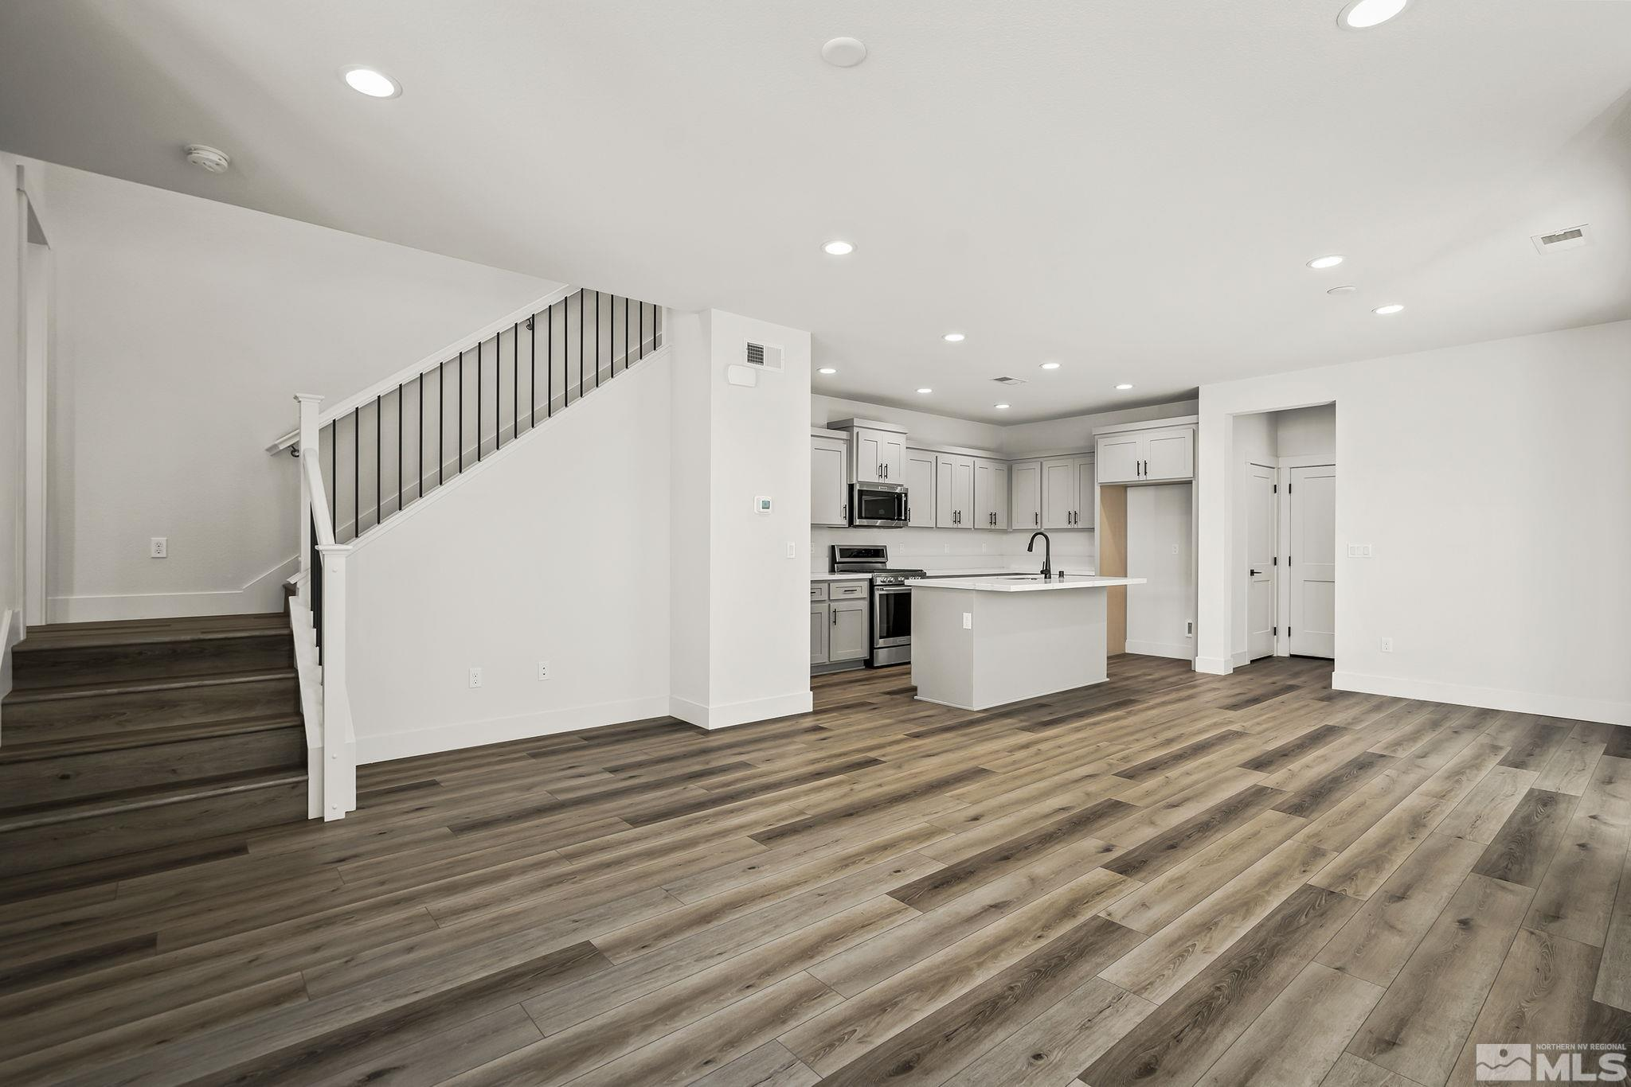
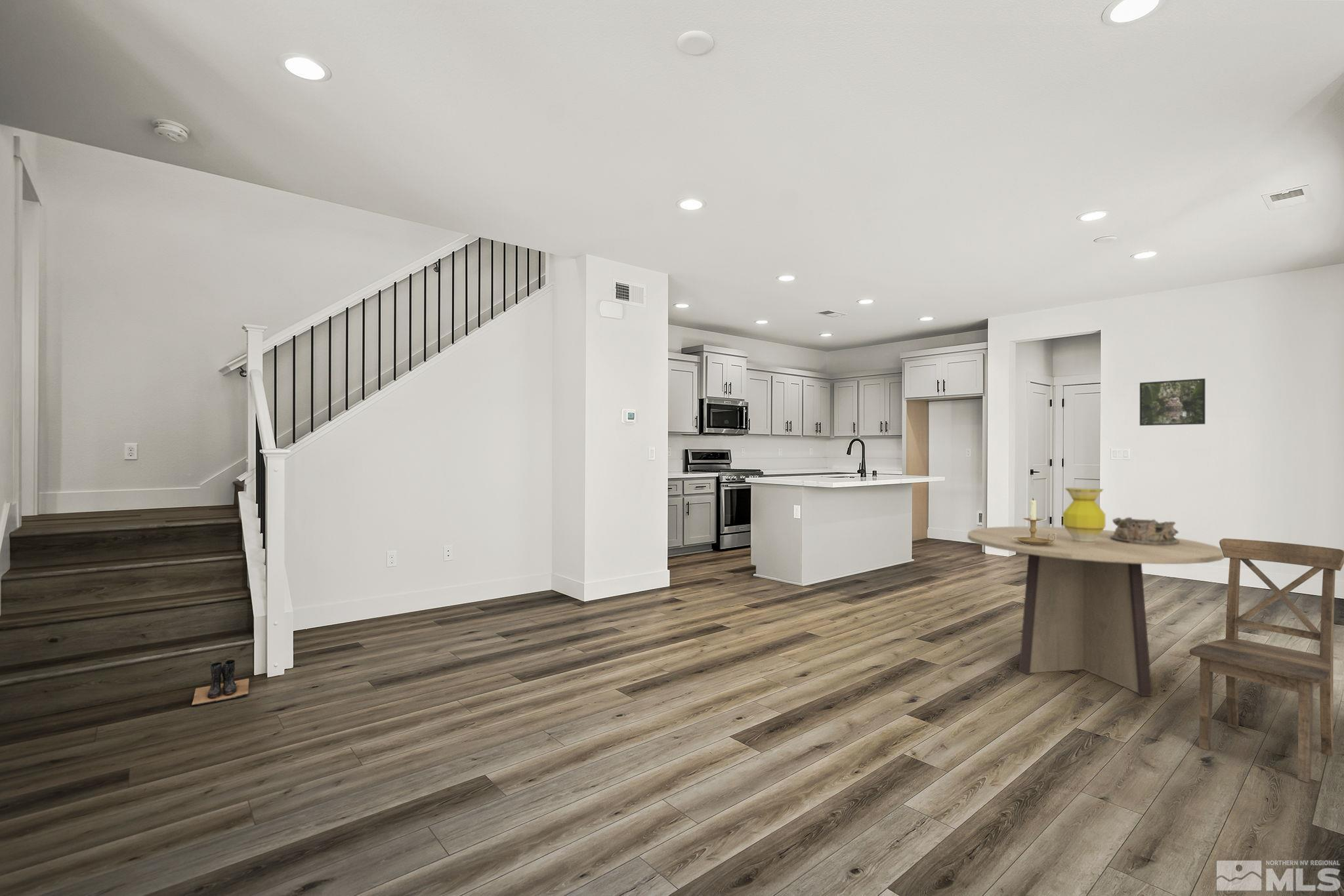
+ dining table [967,526,1226,697]
+ dining chair [1189,538,1344,783]
+ candle holder [1013,497,1057,545]
+ boots [191,659,250,706]
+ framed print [1139,378,1206,426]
+ vase [1062,487,1106,544]
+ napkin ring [1110,517,1179,545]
